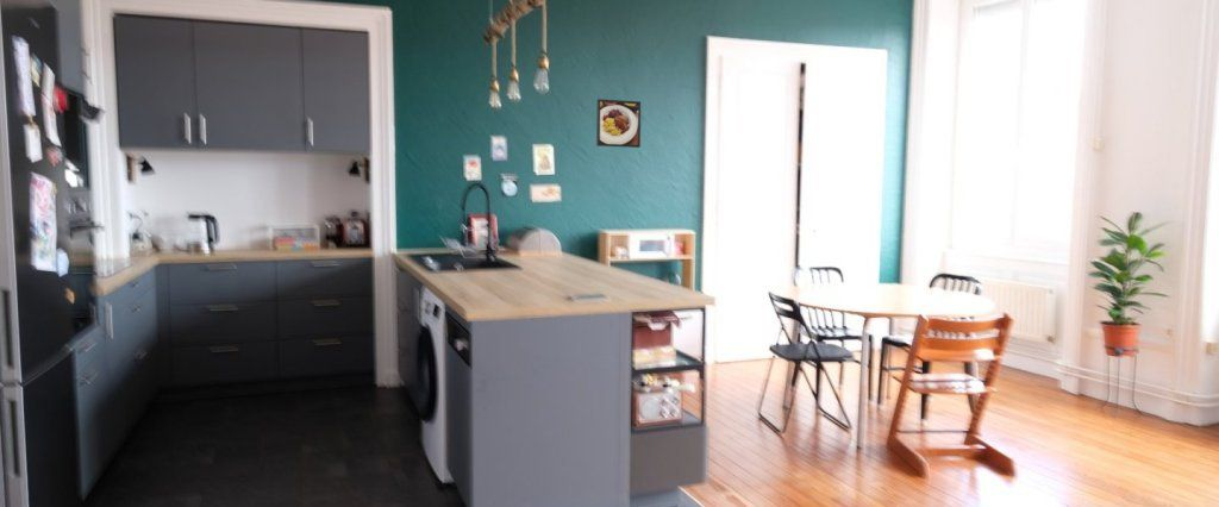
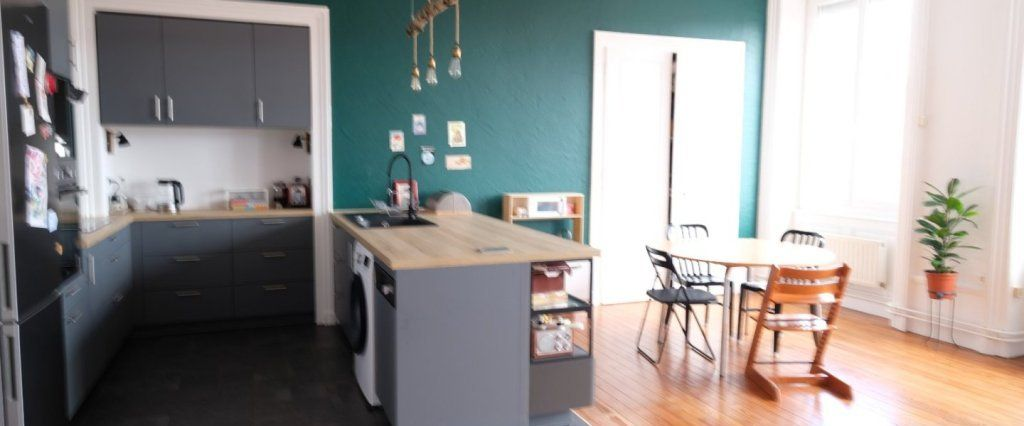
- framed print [595,98,642,149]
